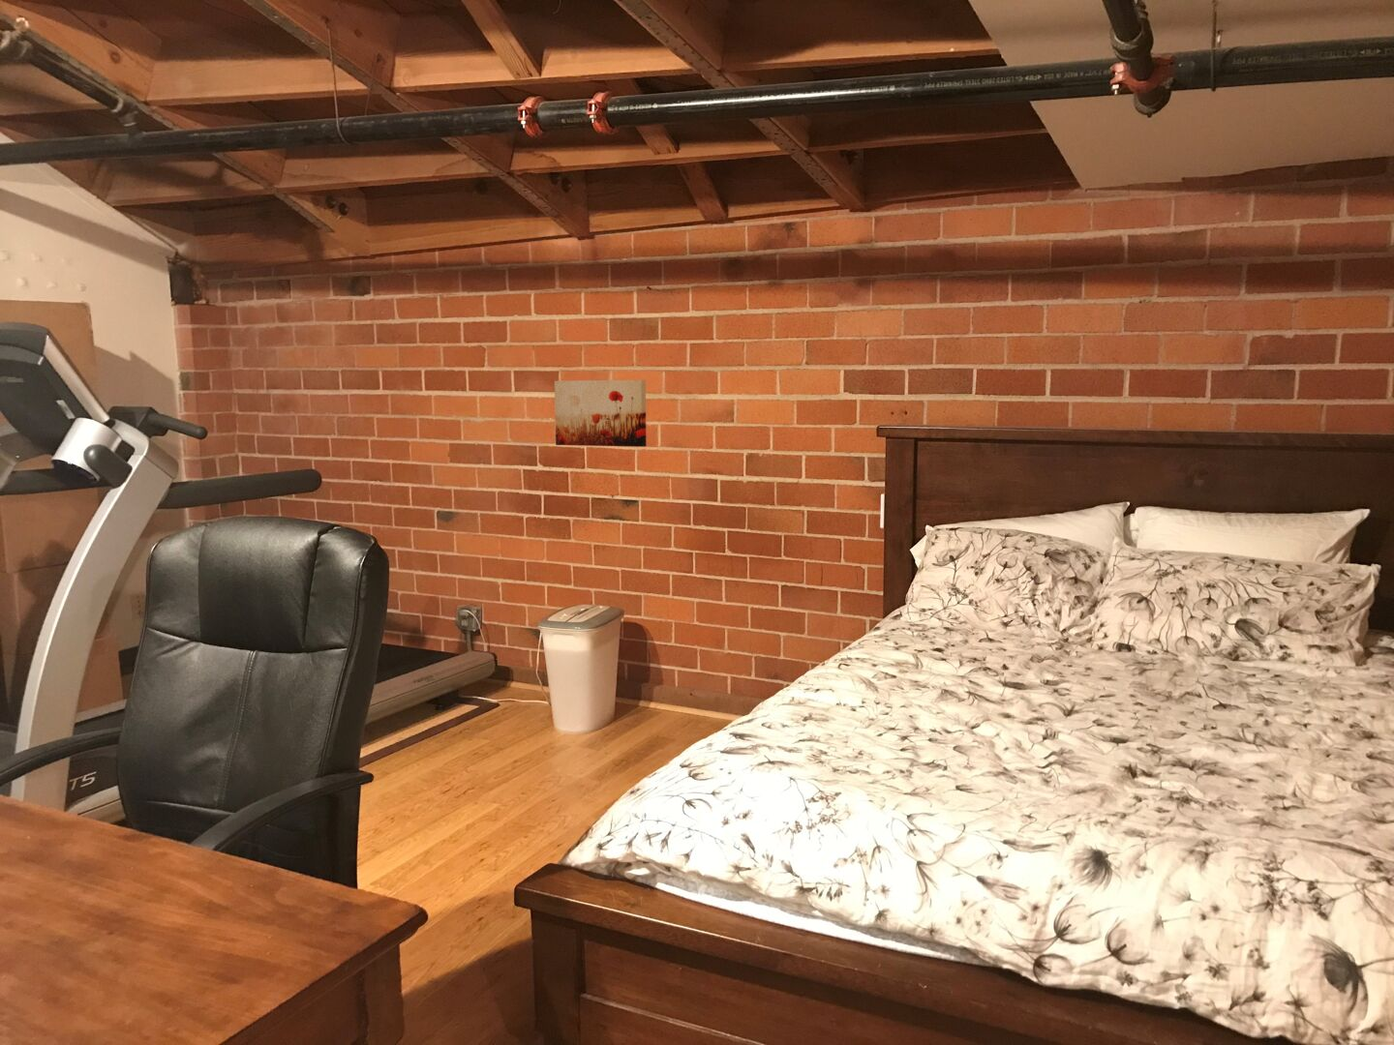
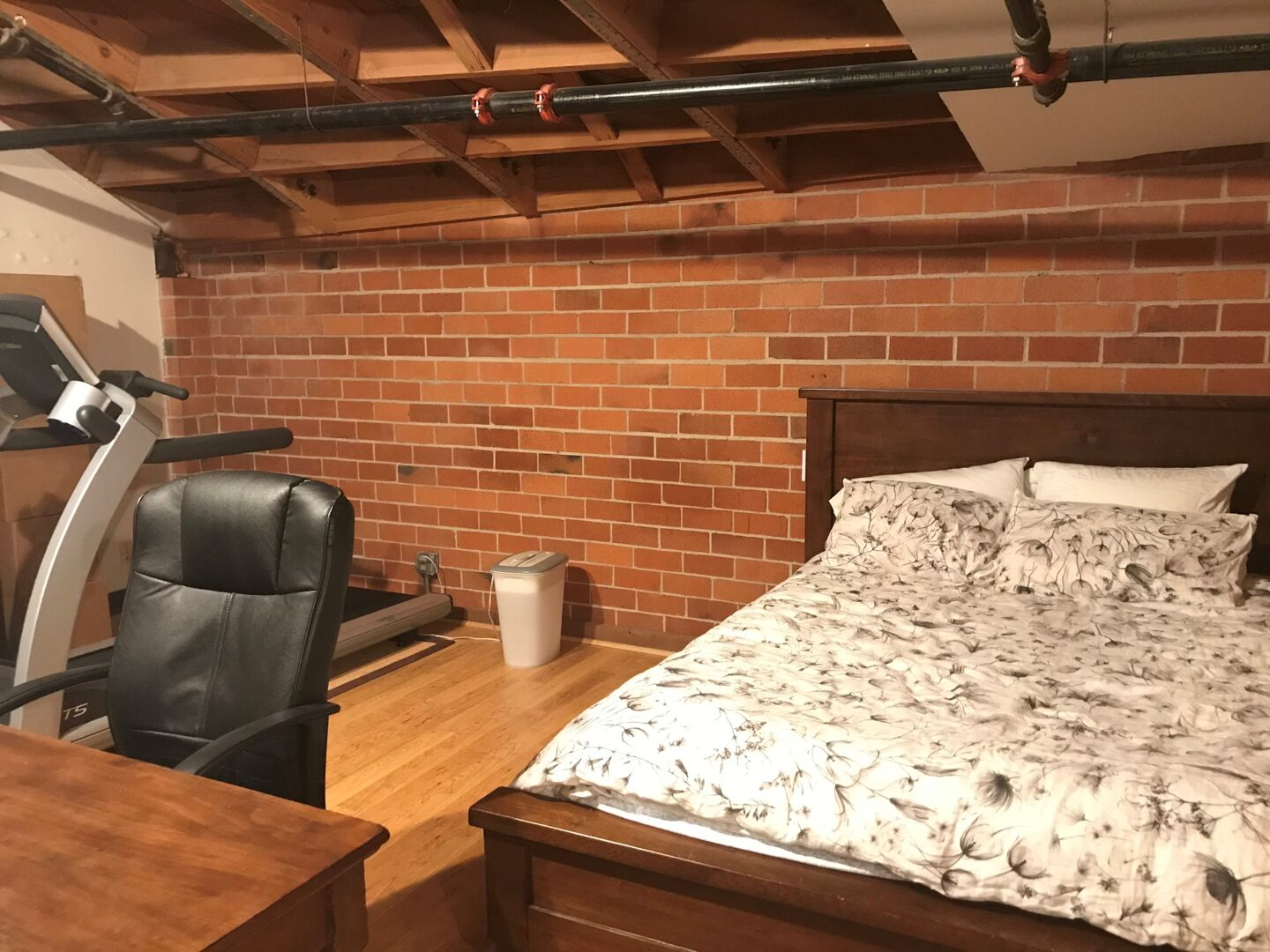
- wall art [553,380,648,448]
